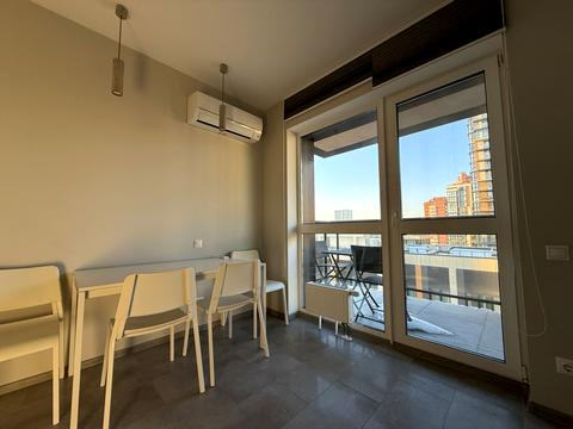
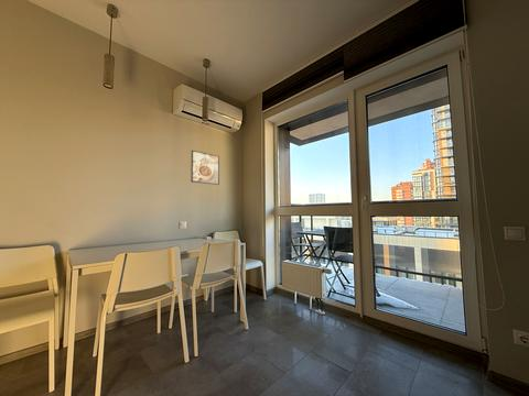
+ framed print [190,150,220,186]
